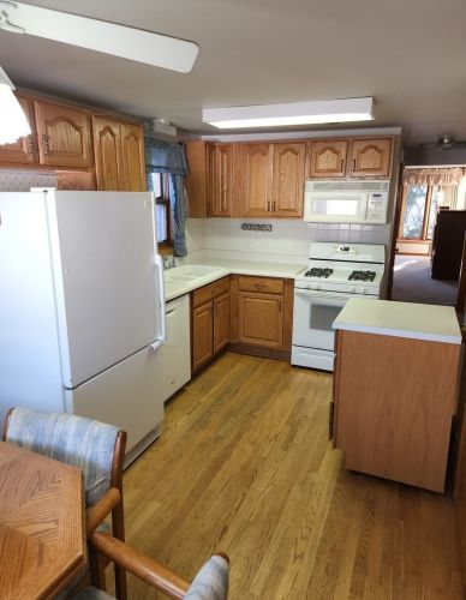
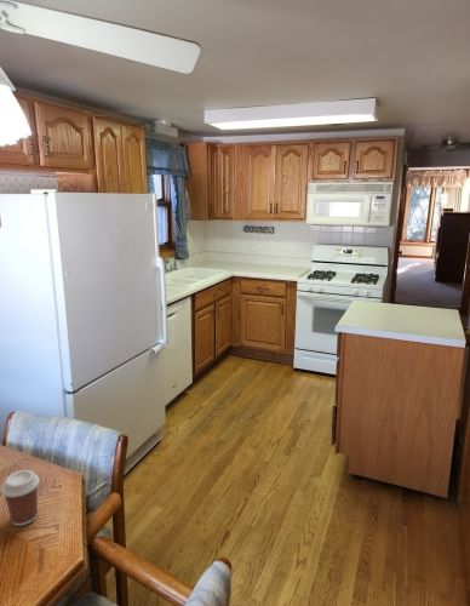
+ coffee cup [0,469,41,527]
